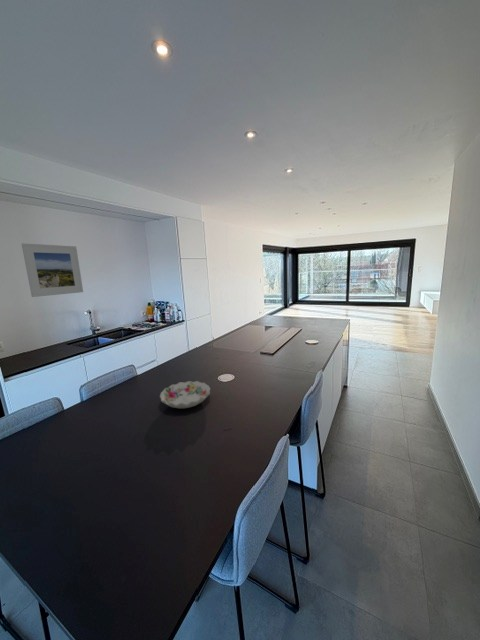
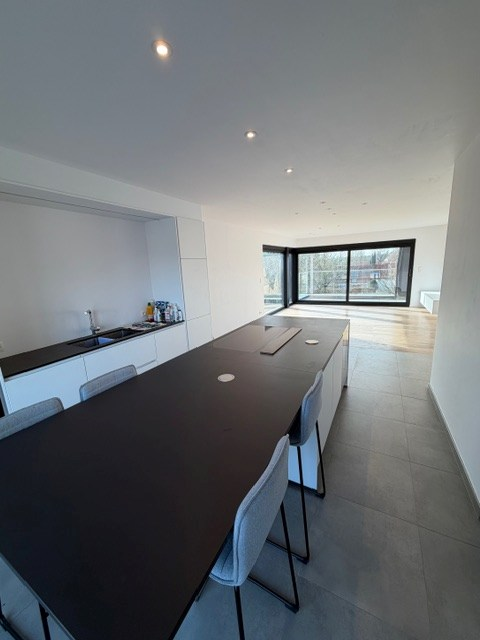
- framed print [21,242,84,298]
- decorative bowl [159,380,211,409]
